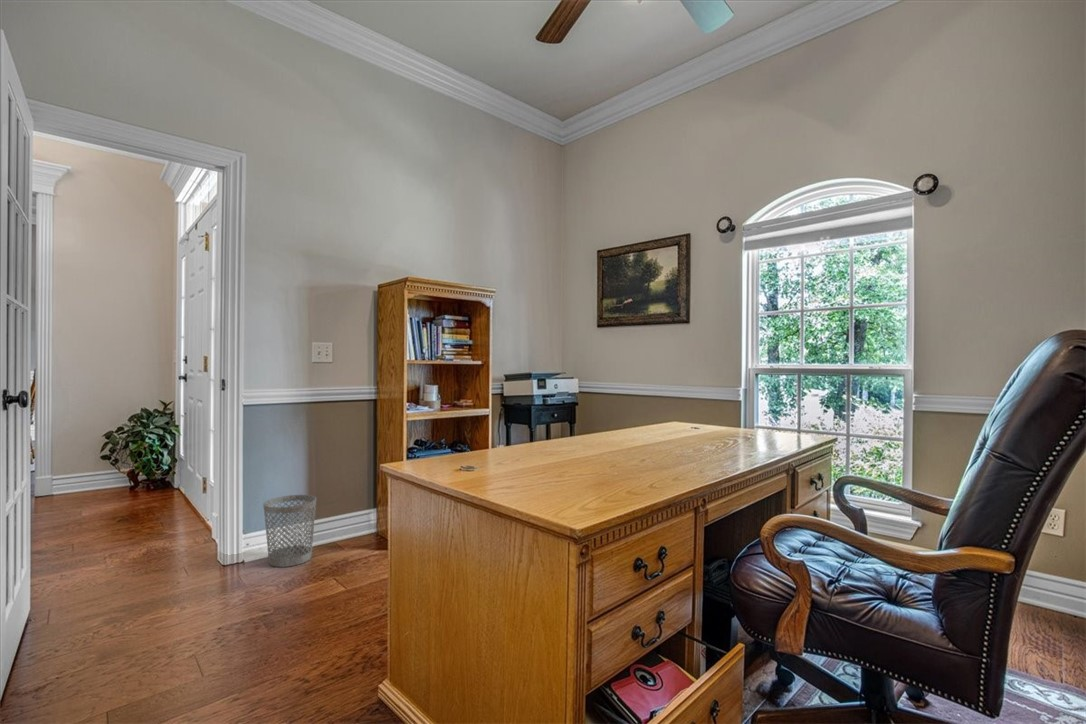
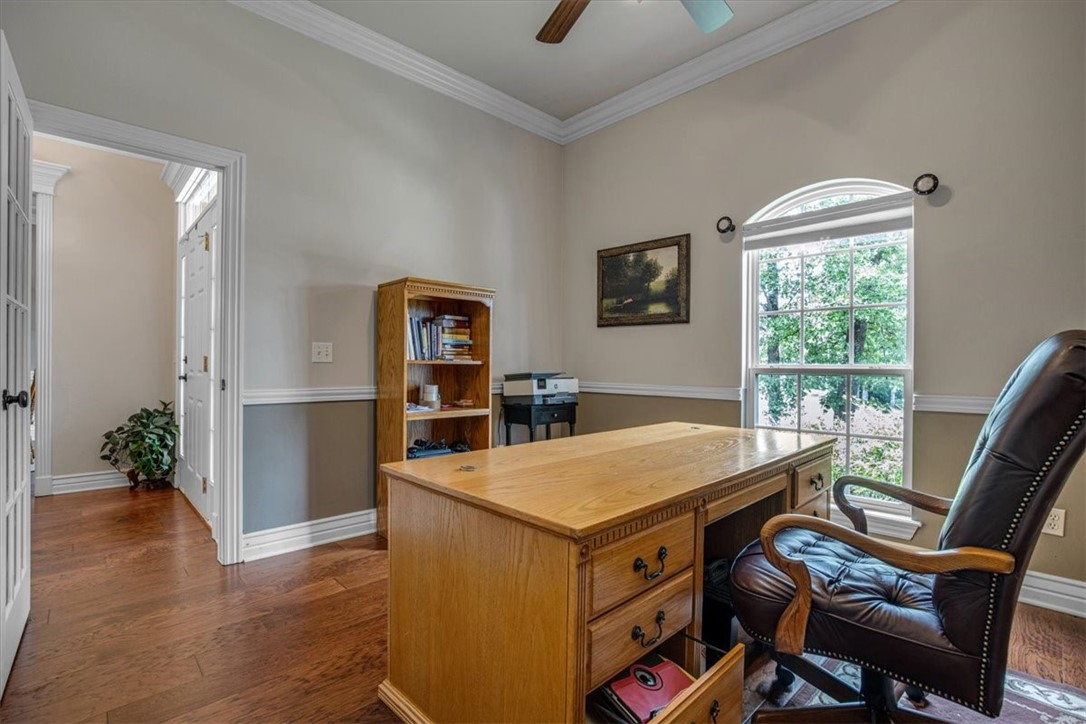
- wastebasket [262,494,317,568]
